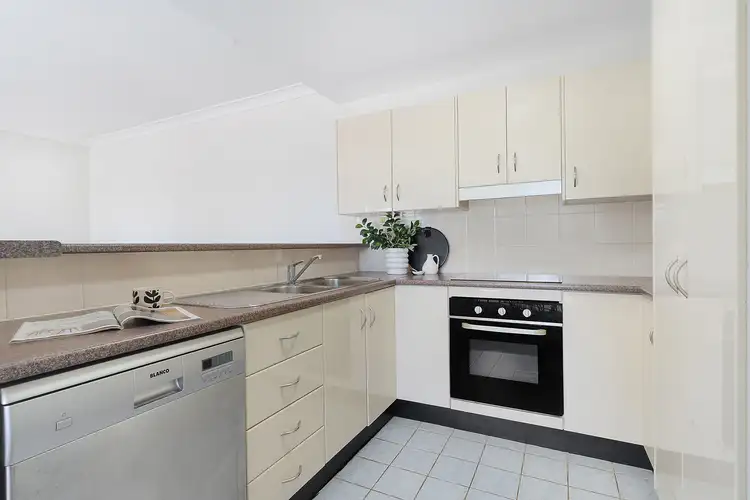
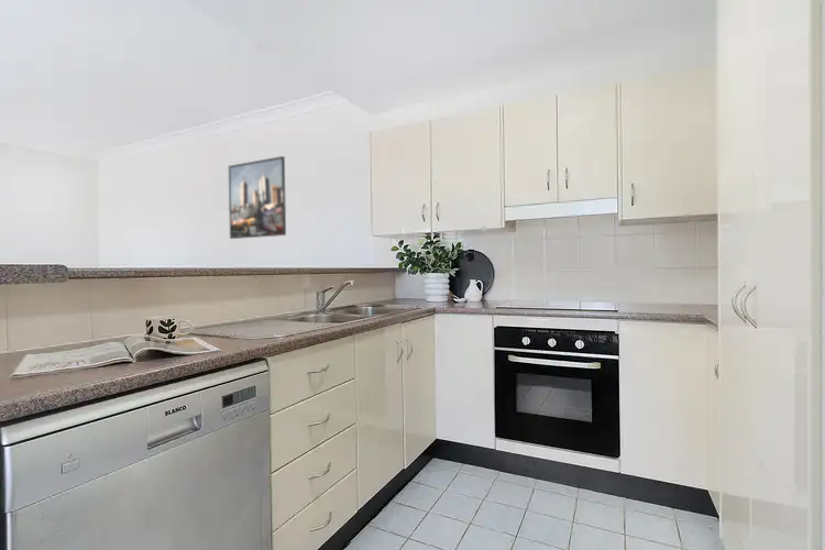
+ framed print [228,155,287,240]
